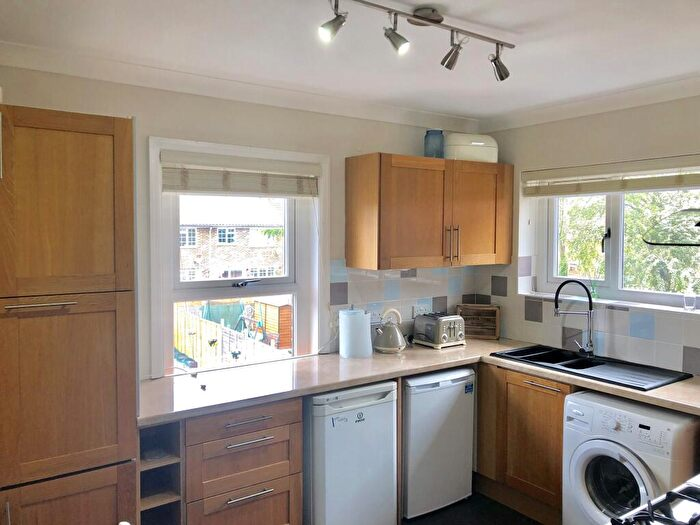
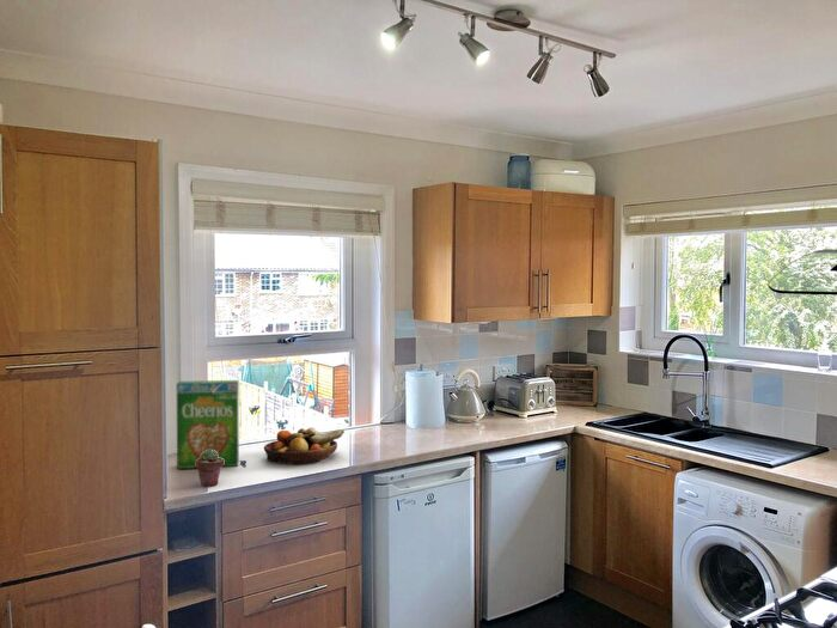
+ potted succulent [196,450,224,488]
+ fruit bowl [263,426,346,465]
+ cereal box [176,379,240,470]
